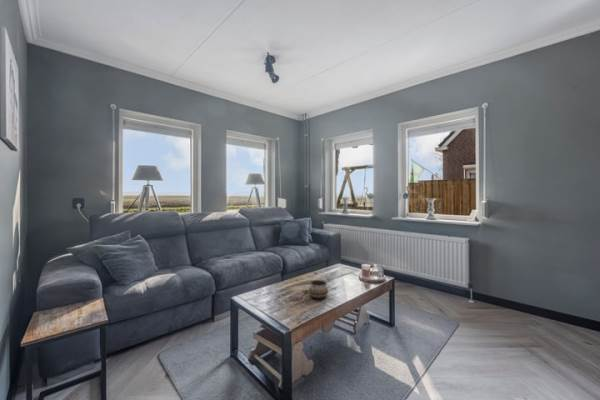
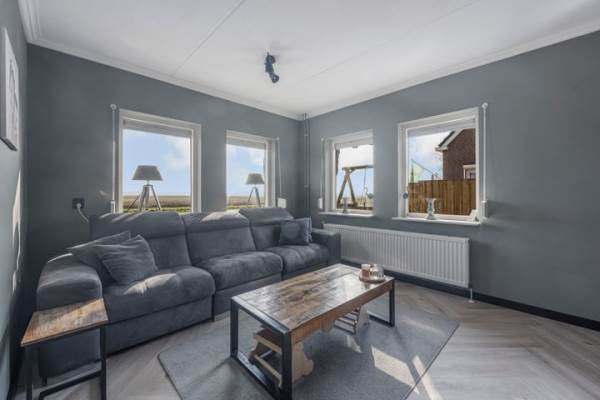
- decorative bowl [308,279,329,299]
